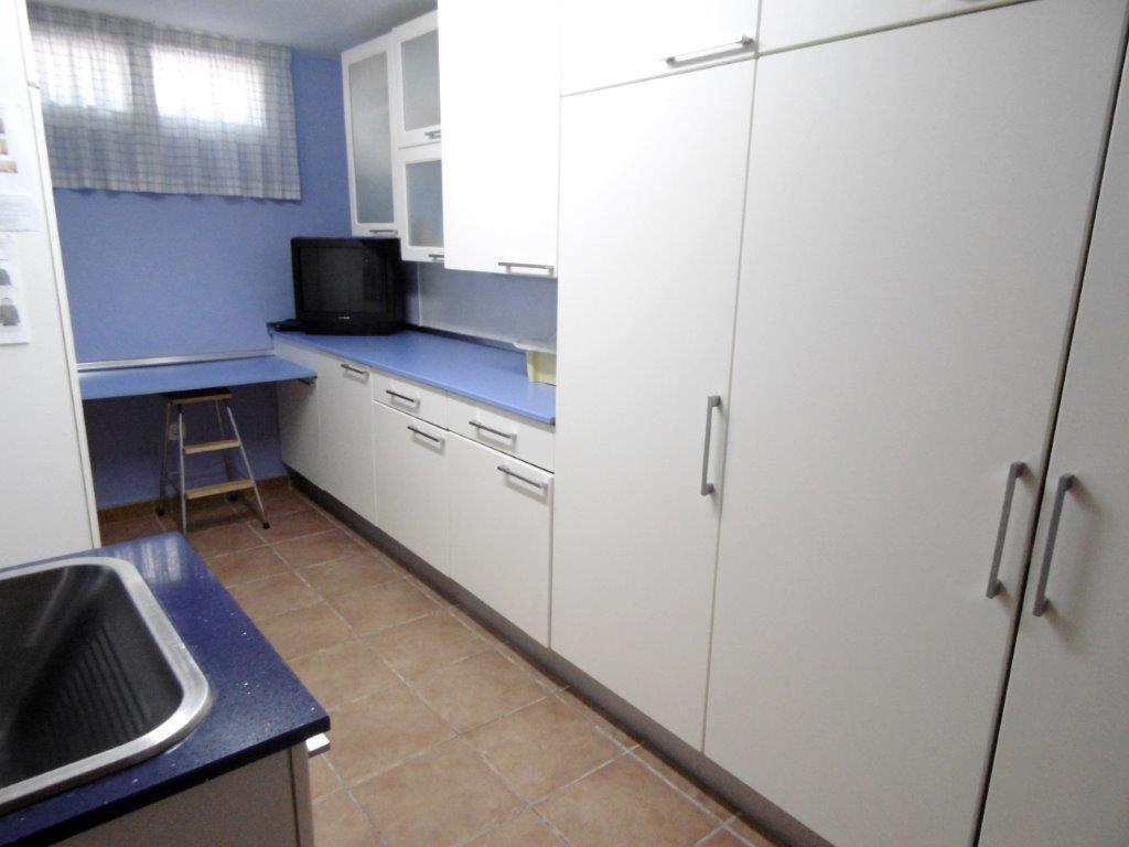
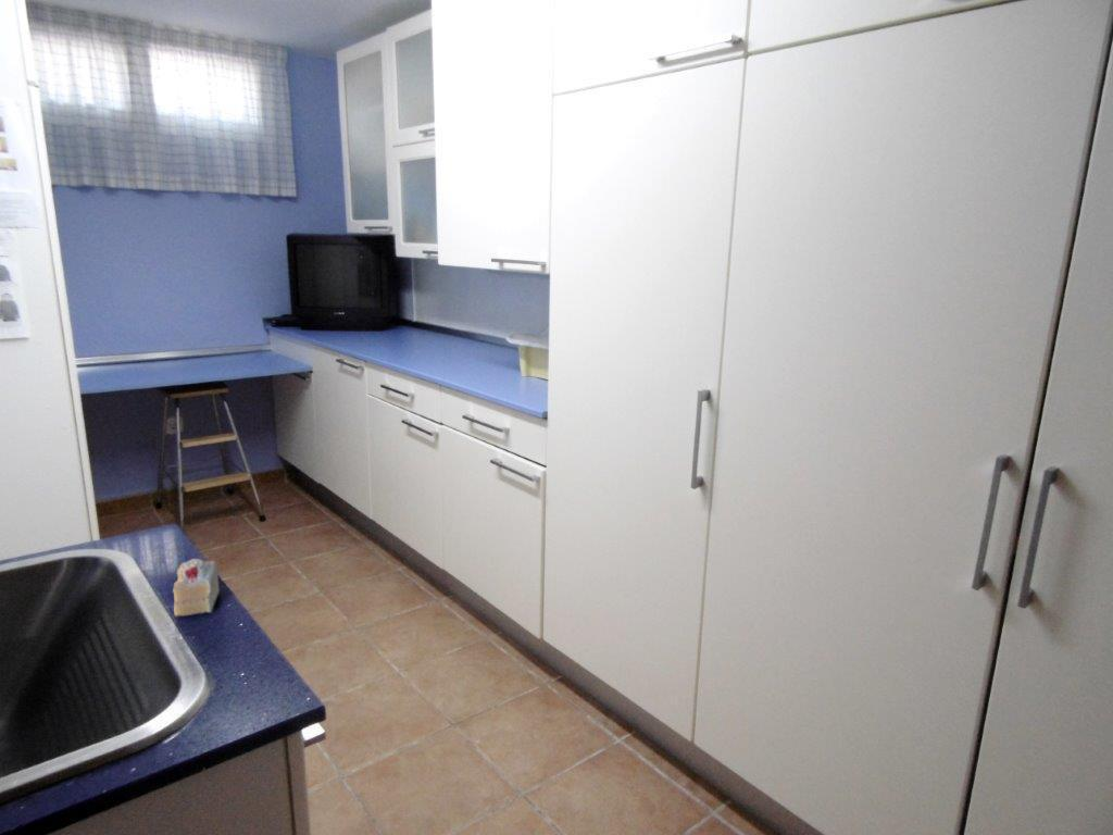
+ cake slice [172,558,222,618]
